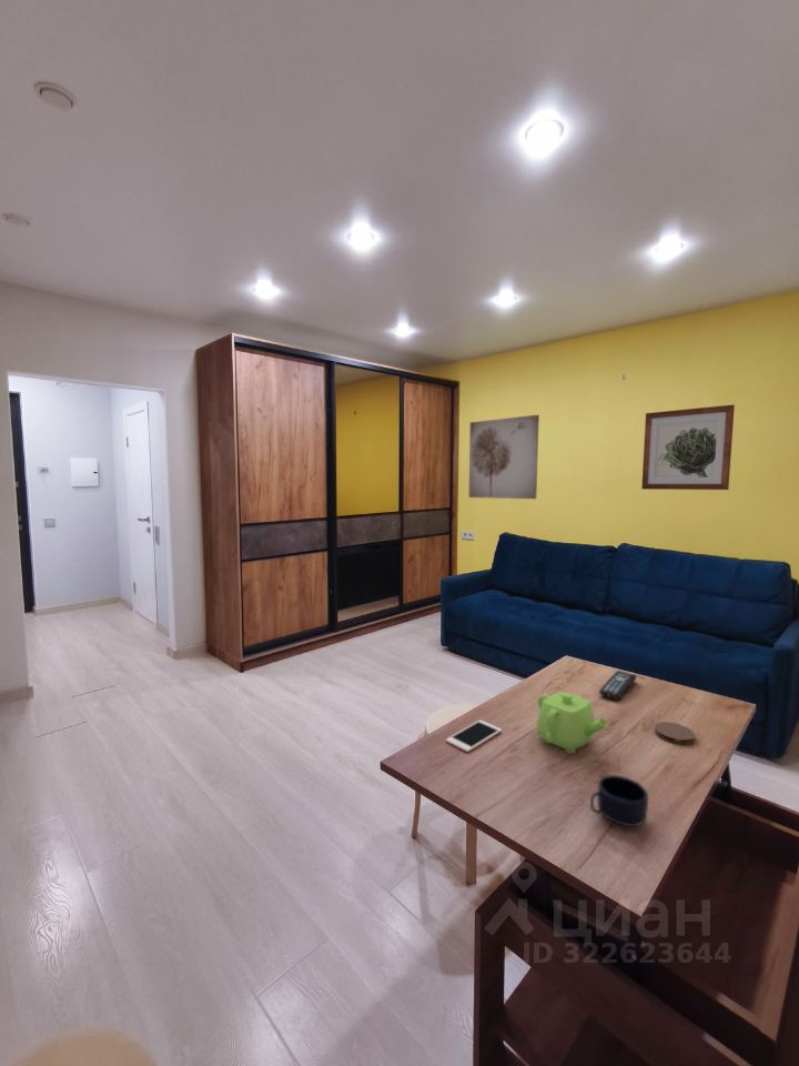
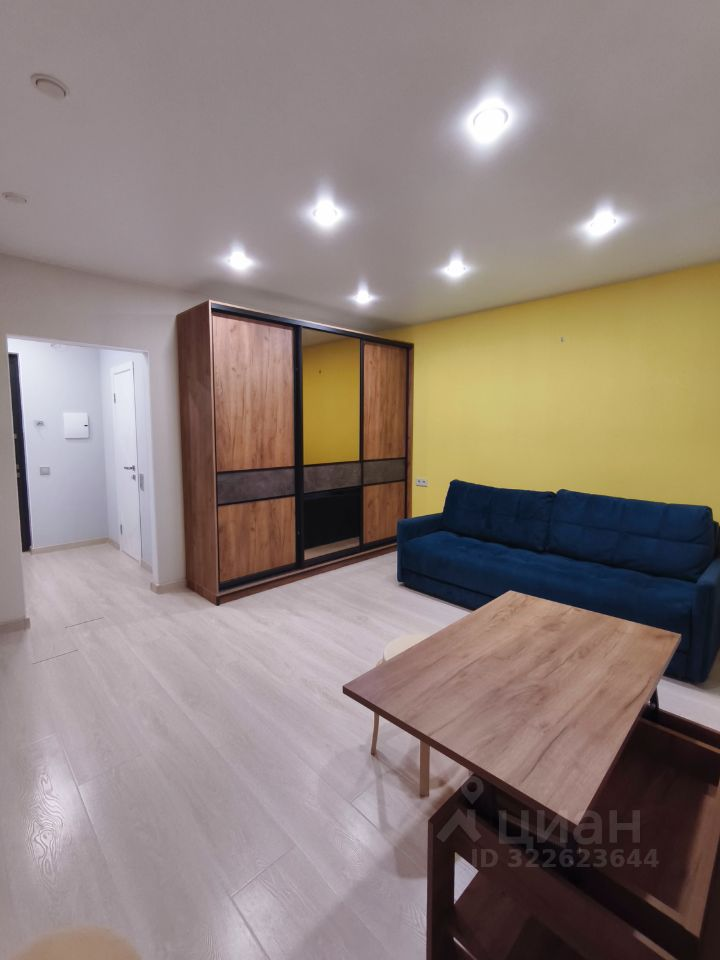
- wall art [467,414,540,500]
- mug [589,774,649,827]
- cell phone [445,720,503,753]
- coaster [654,721,696,745]
- remote control [598,670,638,701]
- wall art [640,404,736,491]
- coffeepot [536,691,609,755]
